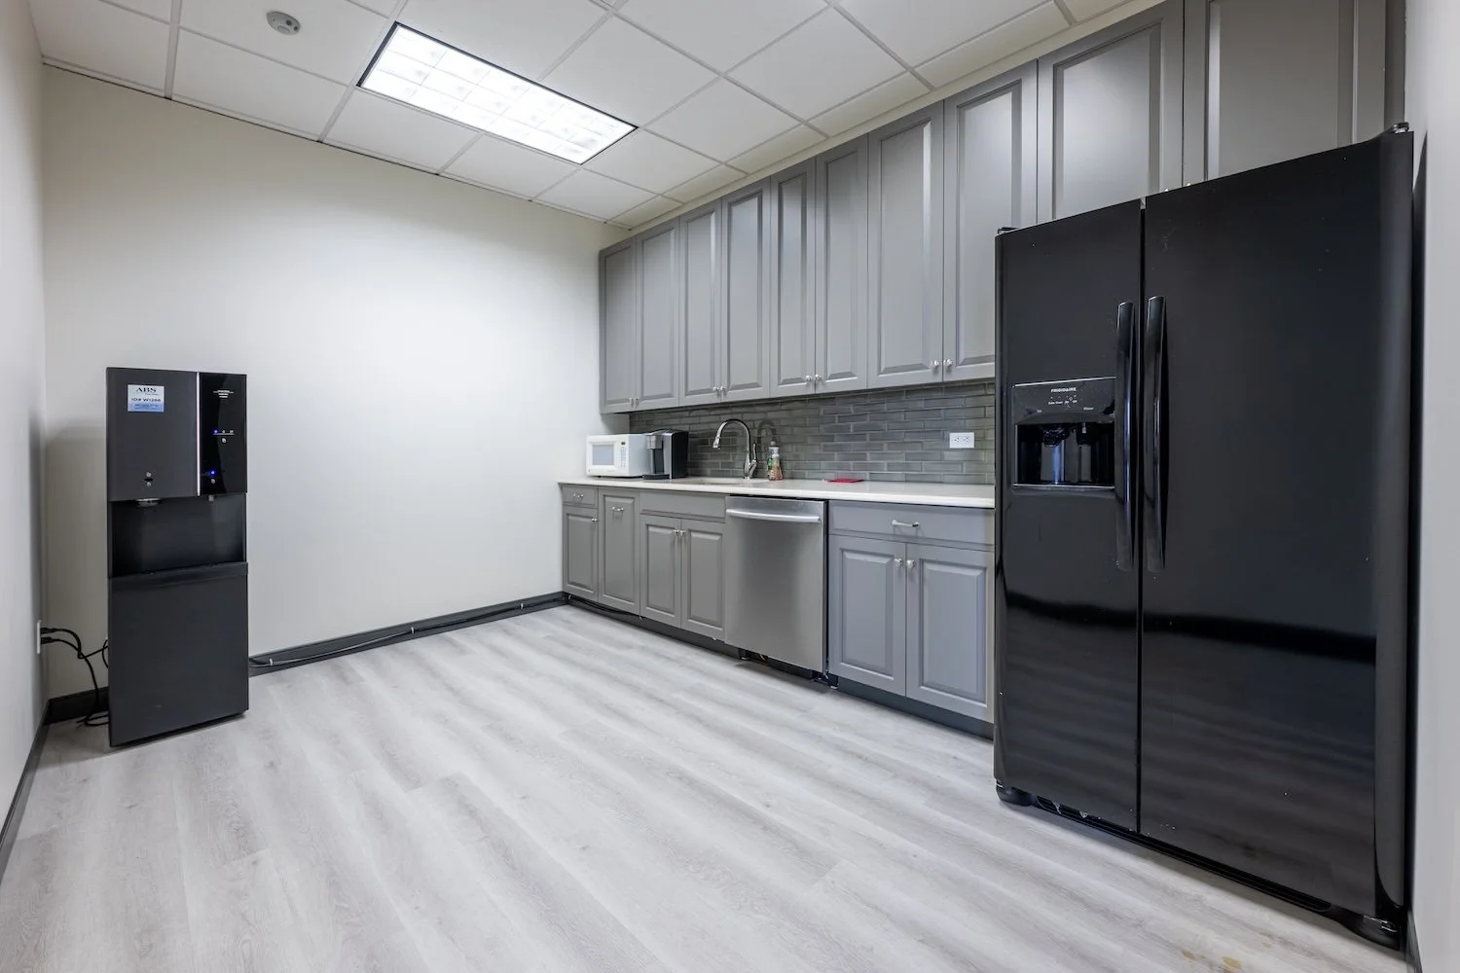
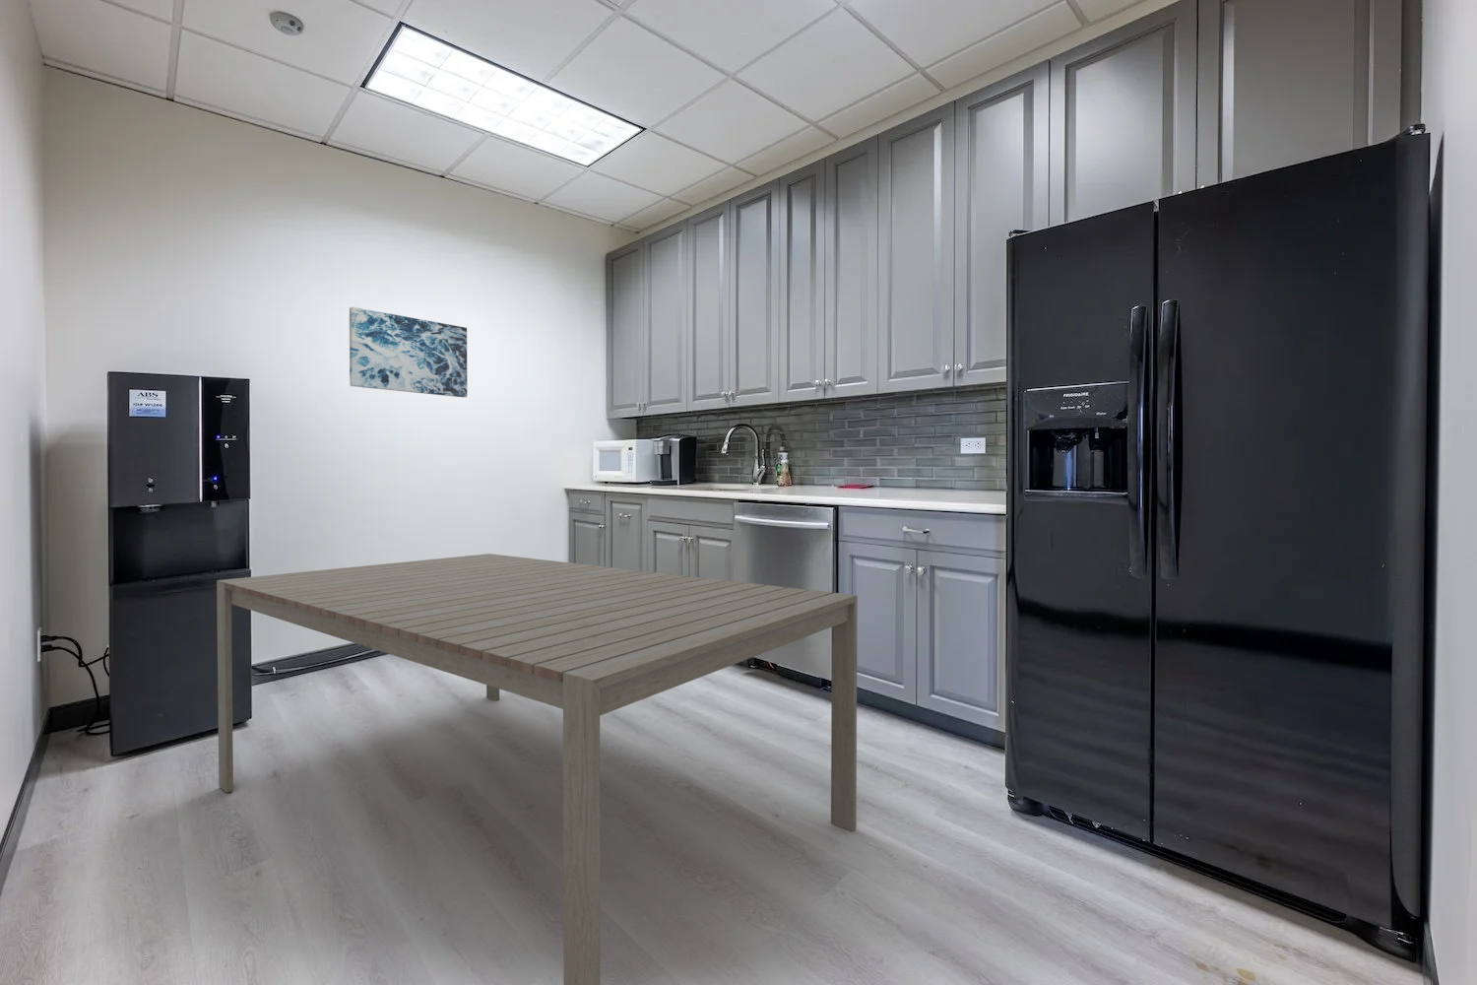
+ wall art [348,307,468,398]
+ dining table [215,553,858,985]
